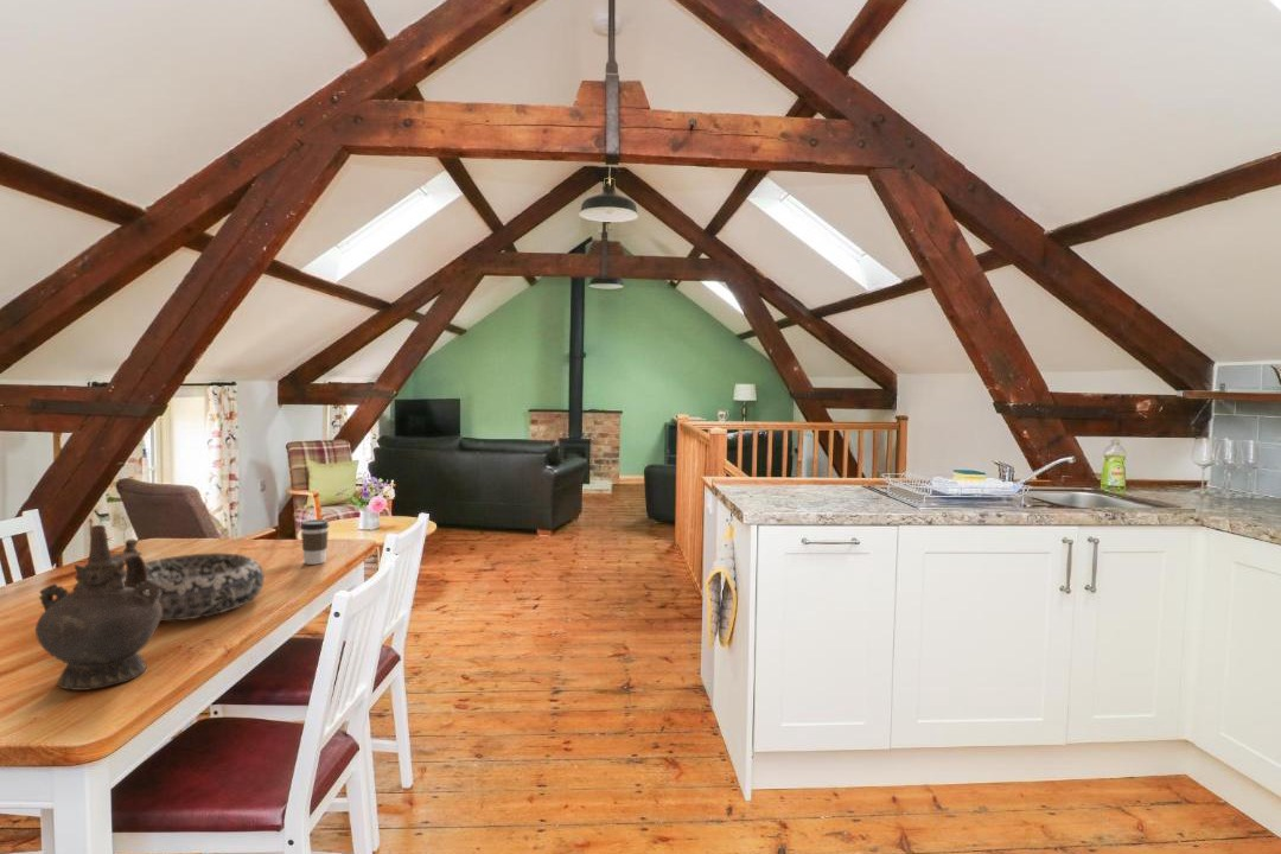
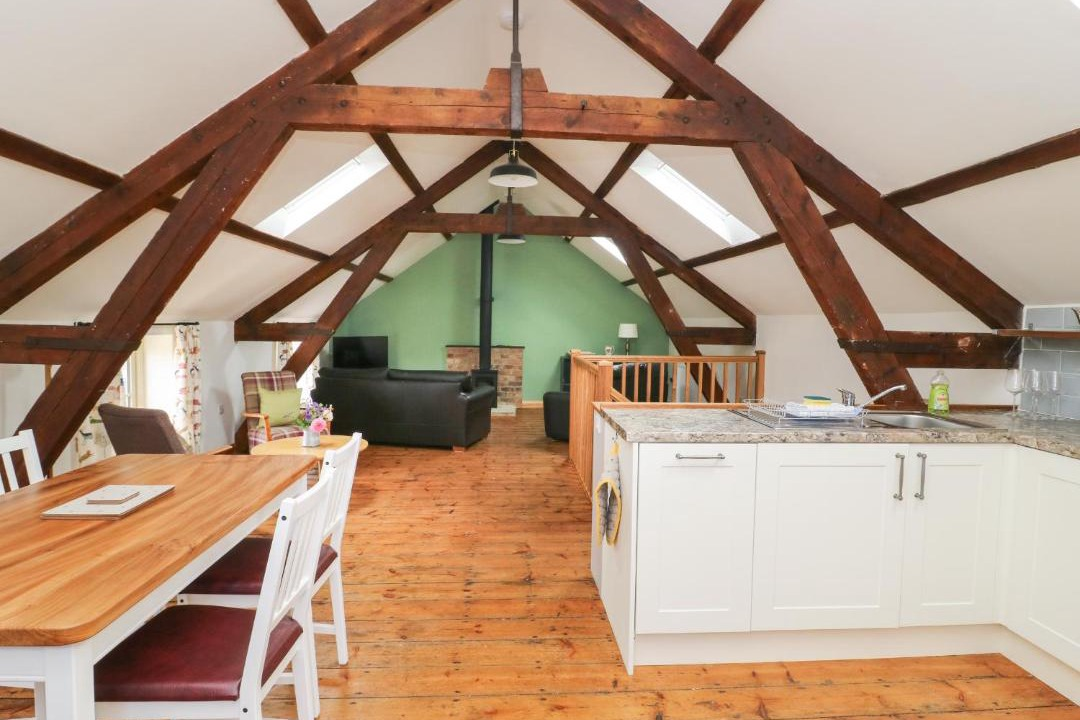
- decorative bowl [122,552,266,623]
- ceremonial vessel [34,524,162,692]
- coffee cup [299,518,330,566]
